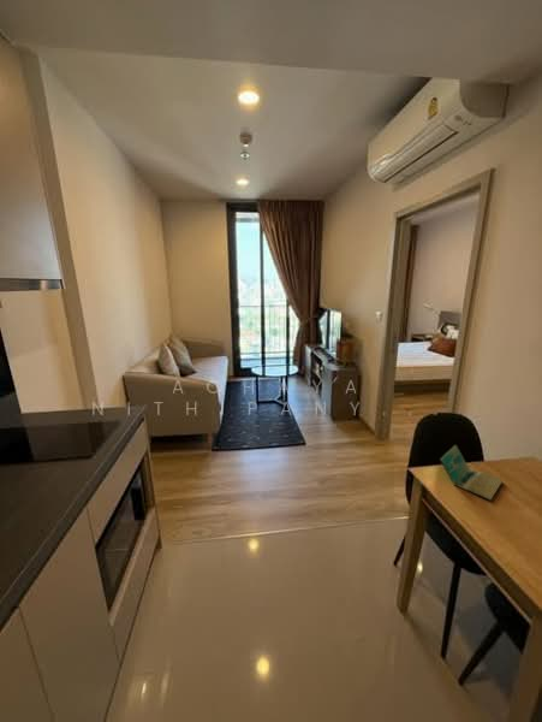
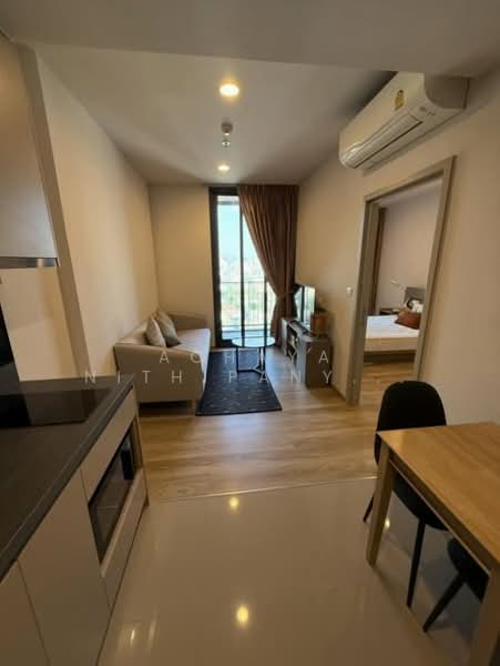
- notebook [439,444,504,502]
